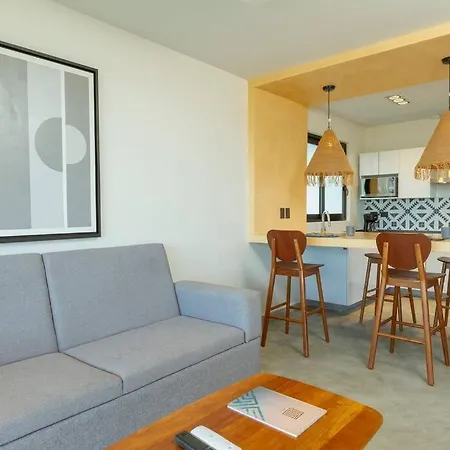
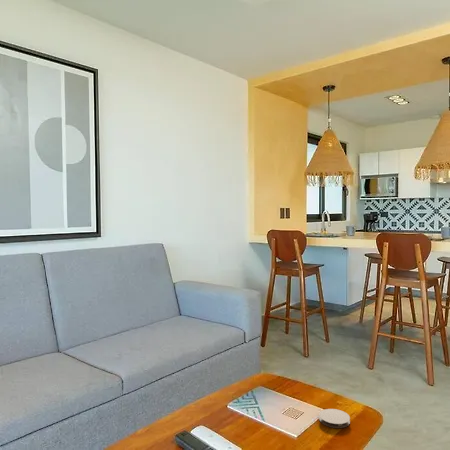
+ coaster [318,408,351,429]
